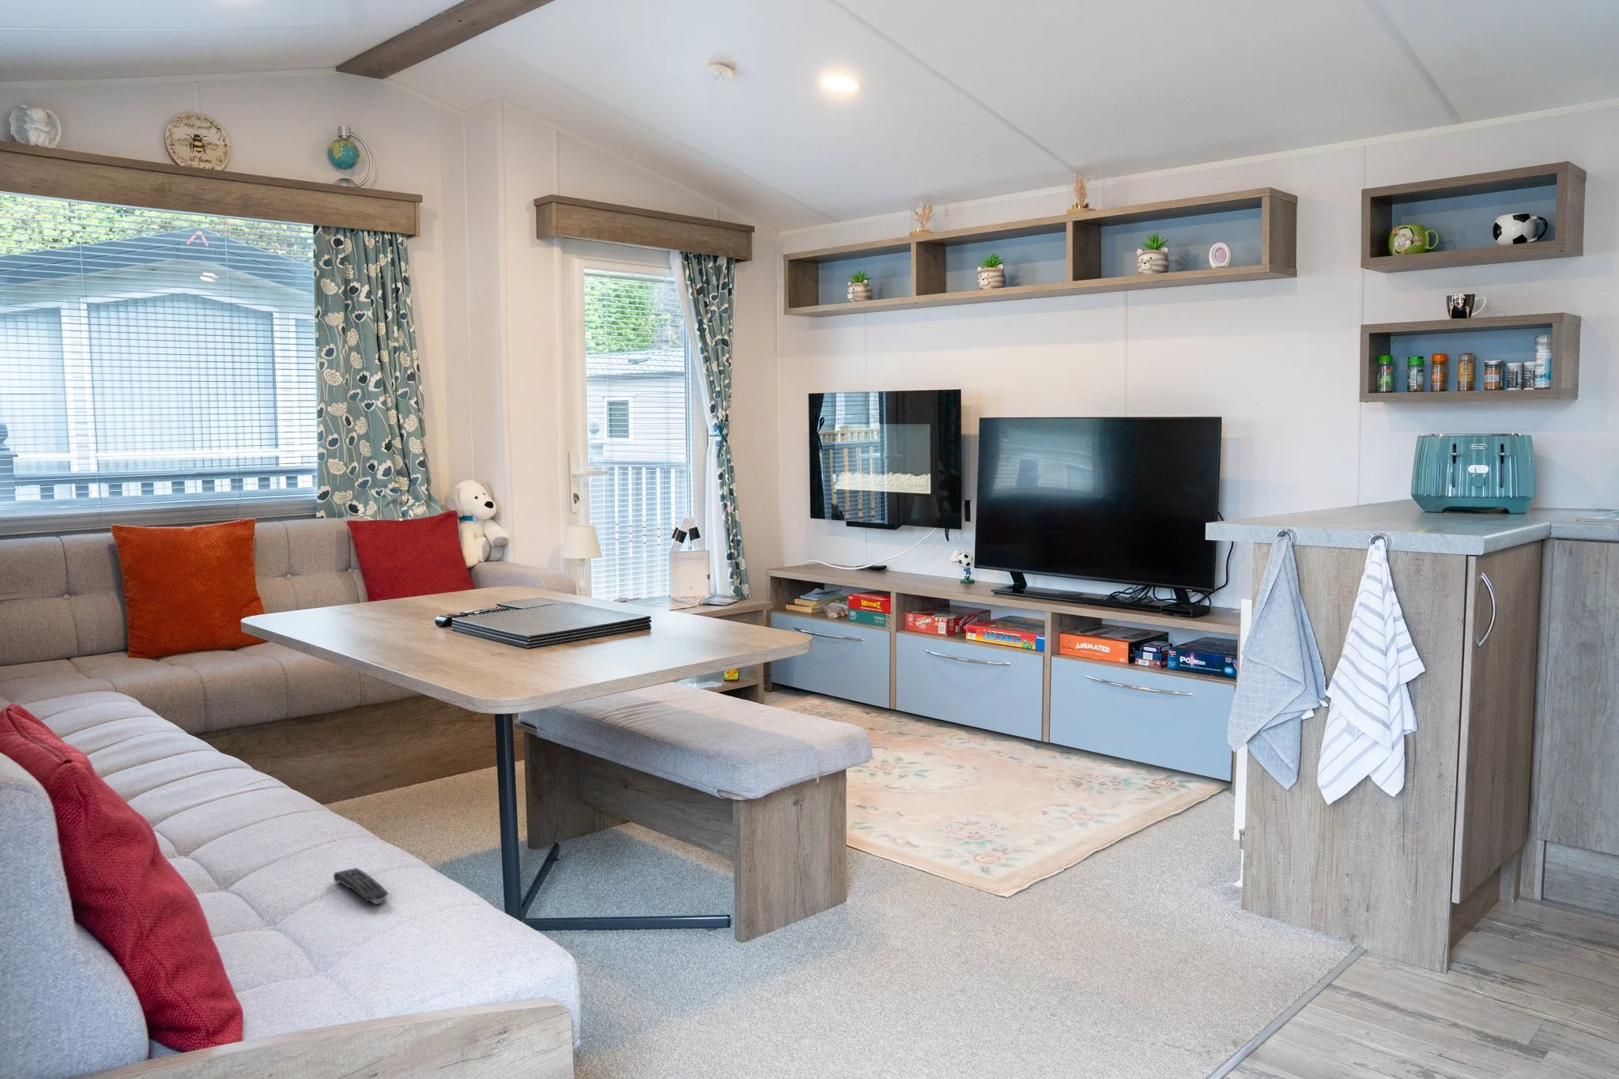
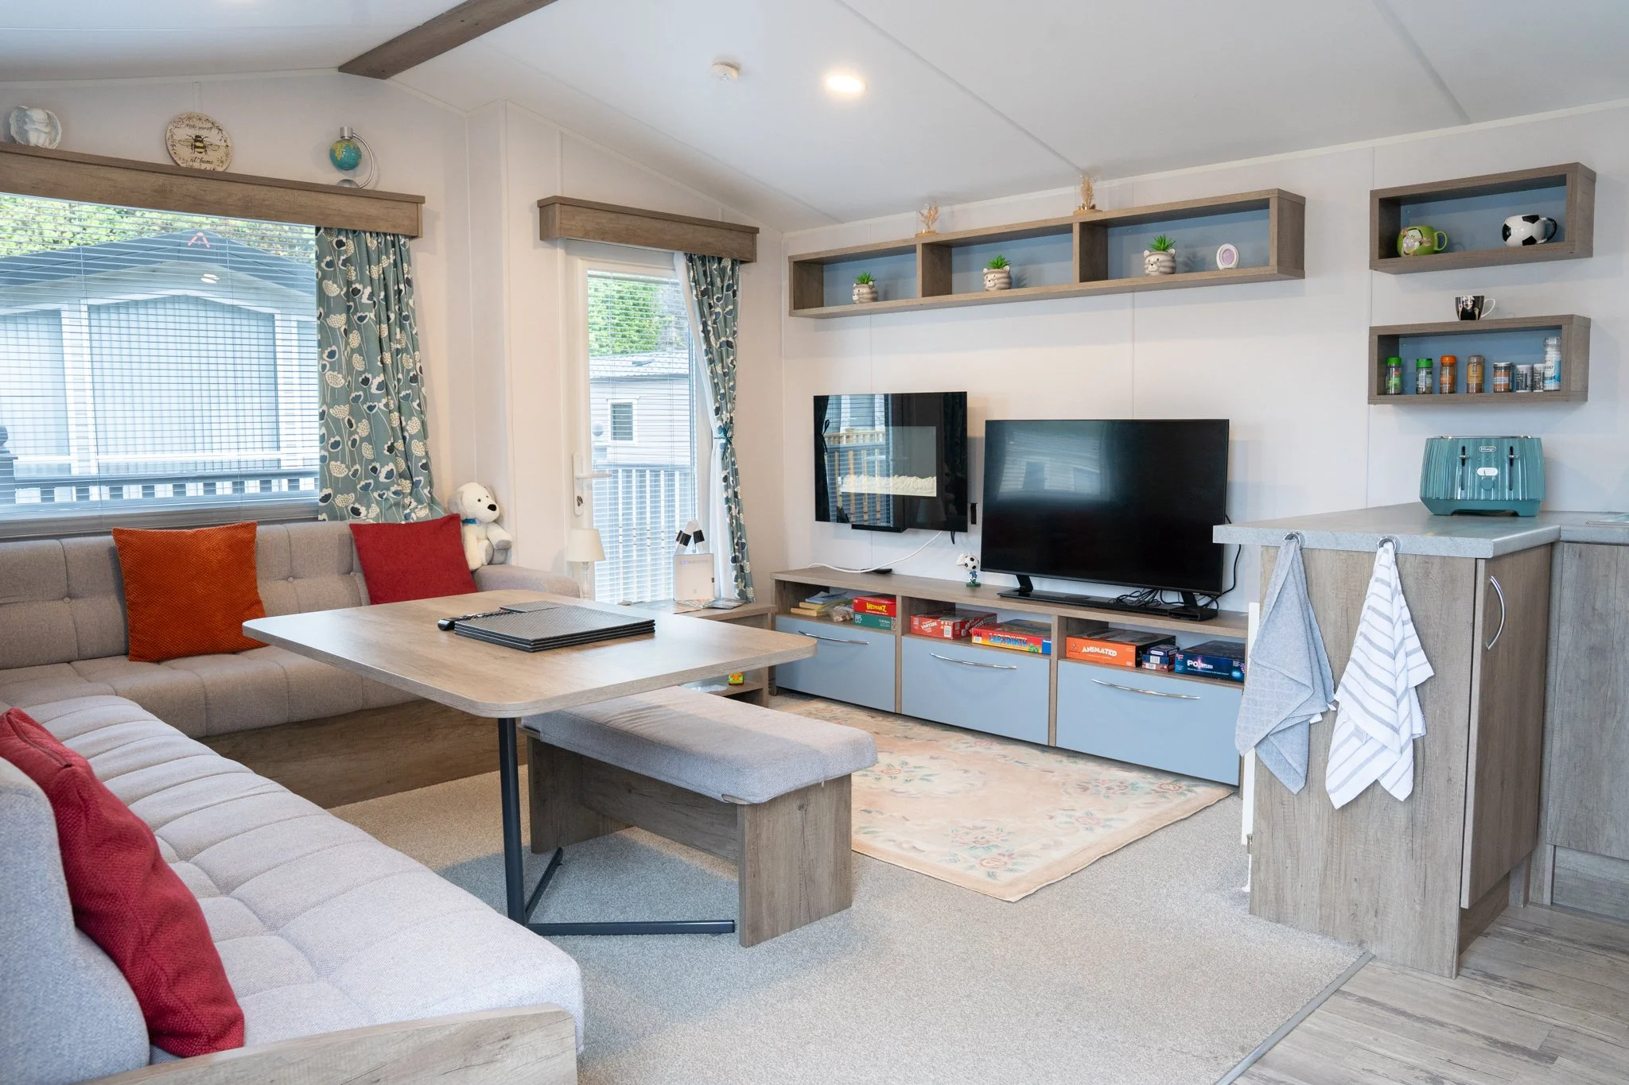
- remote control [332,867,389,906]
